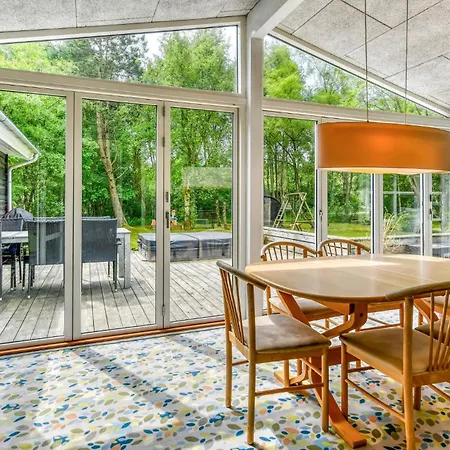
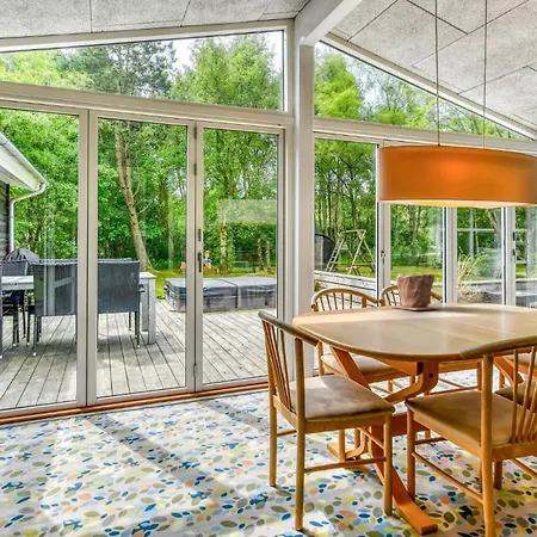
+ plant pot [391,272,440,311]
